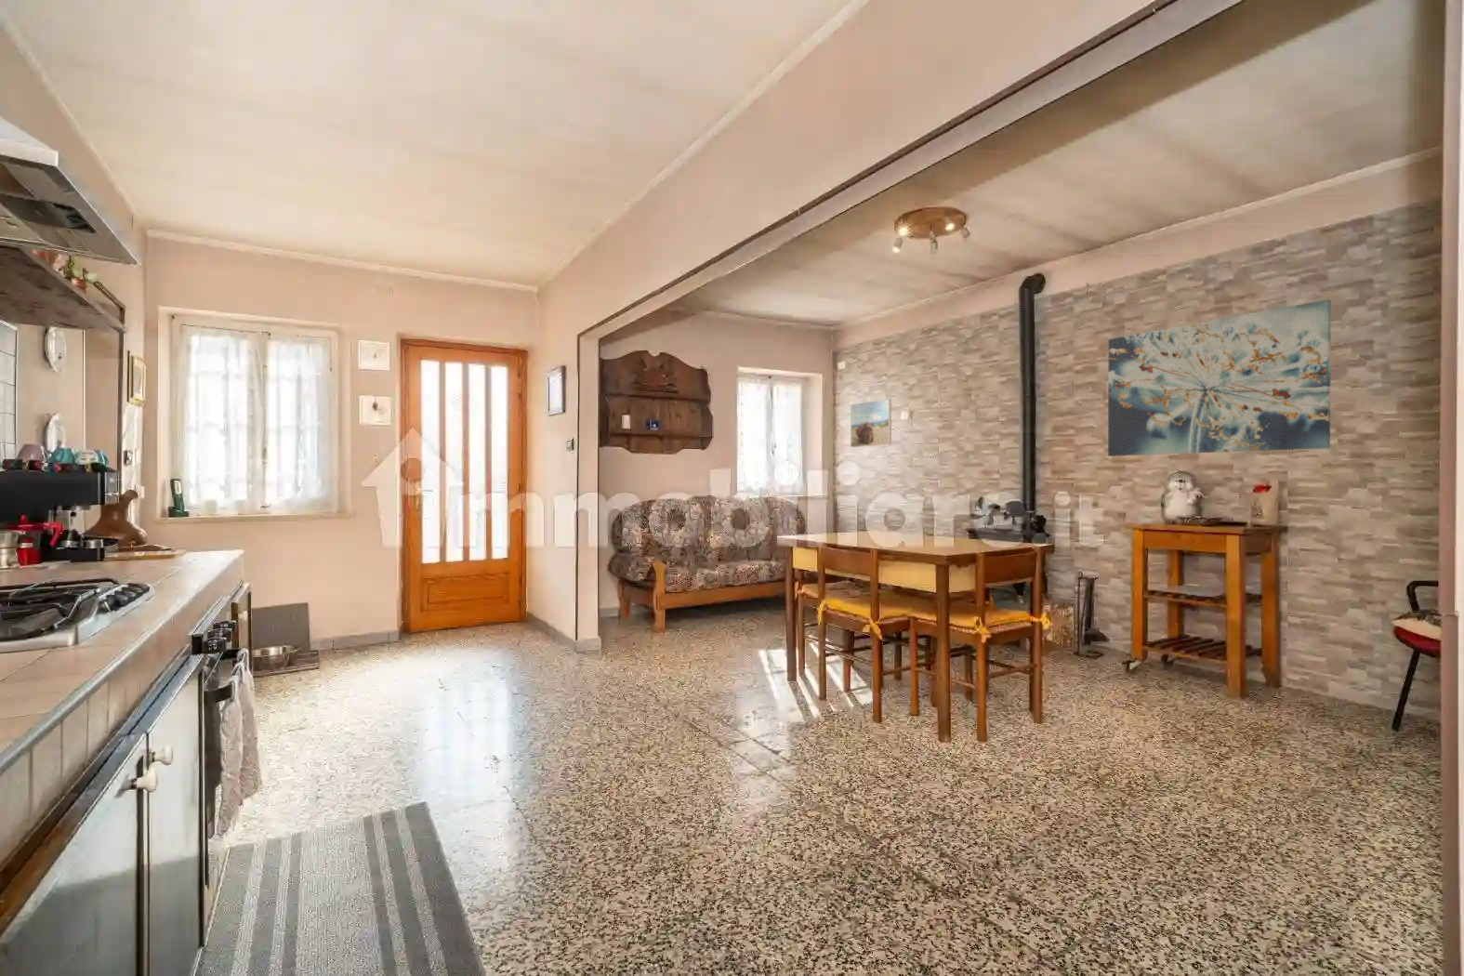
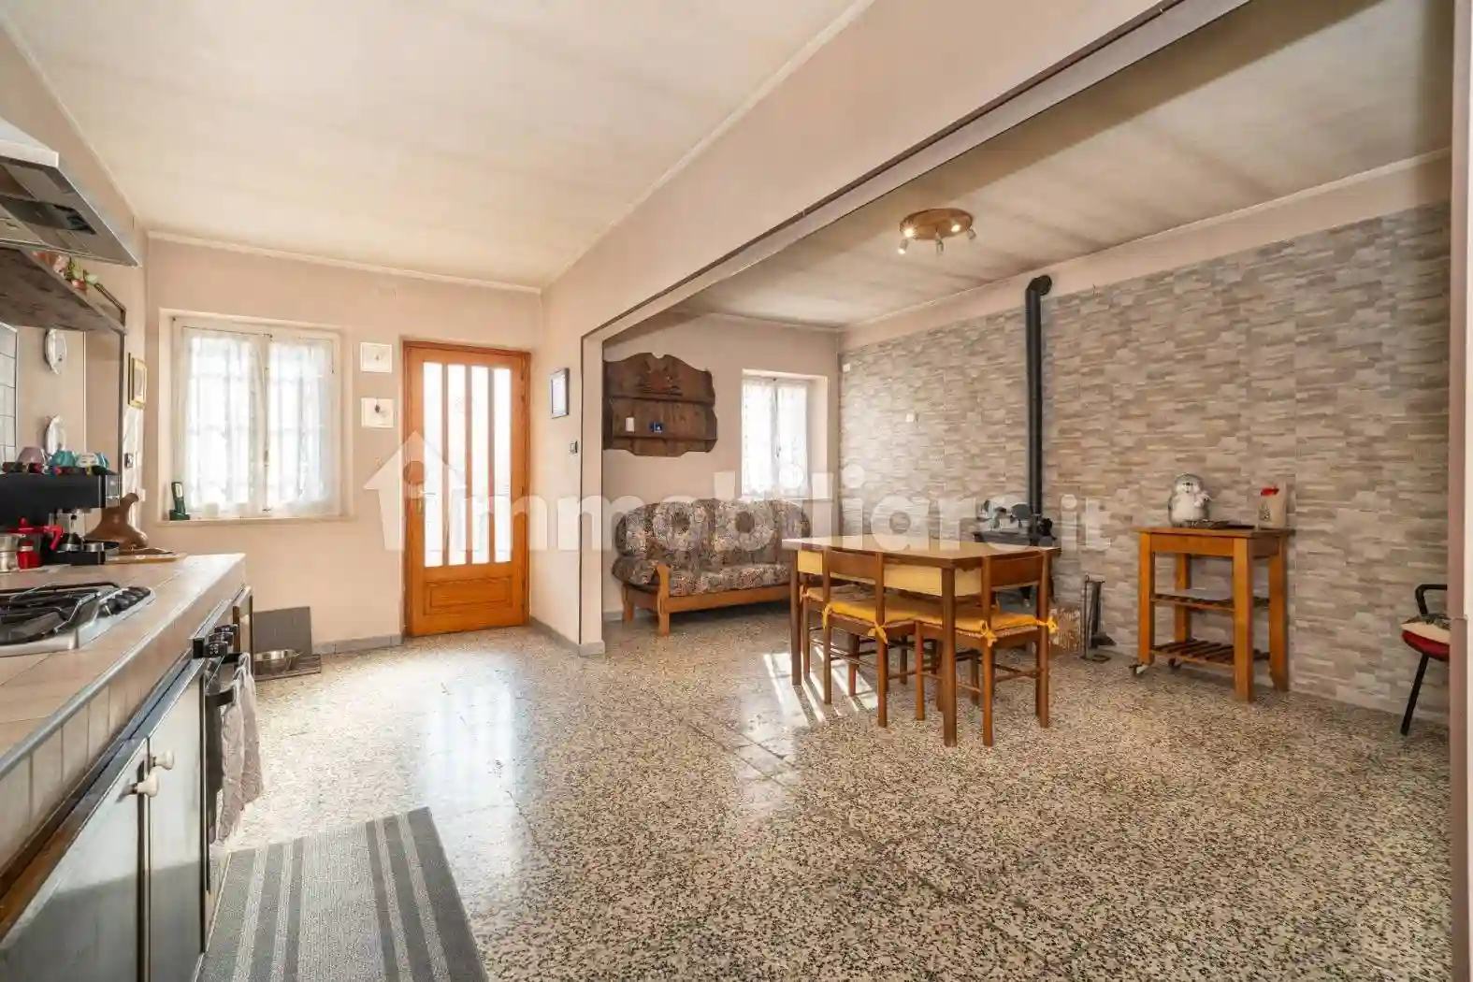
- wall art [1107,298,1332,457]
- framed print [850,398,892,448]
